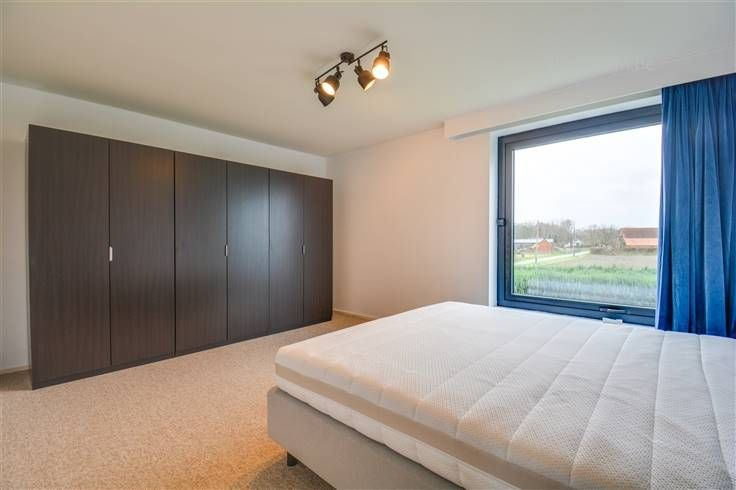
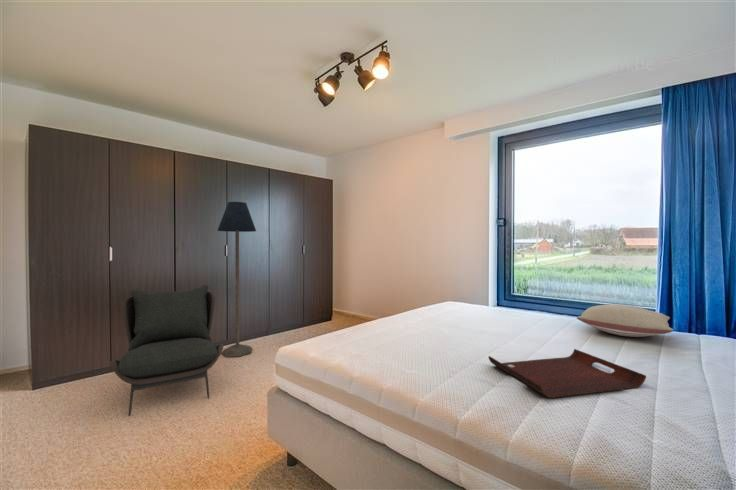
+ floor lamp [216,201,257,358]
+ armless chair [109,284,224,417]
+ serving tray [488,348,647,399]
+ pillow [576,303,674,338]
